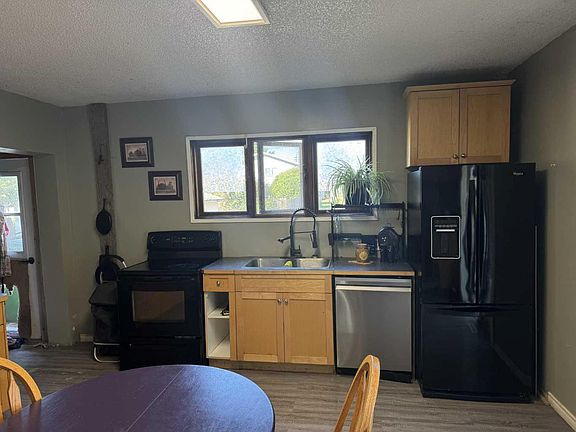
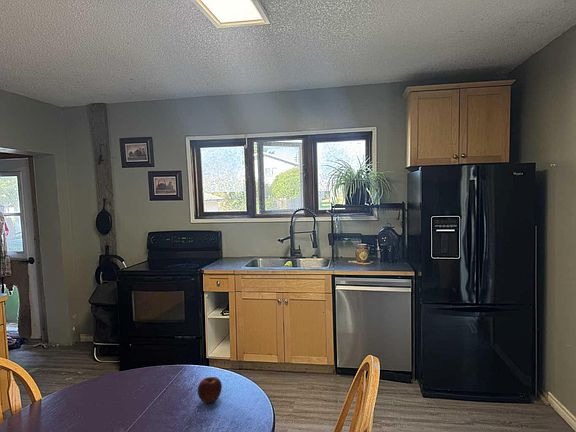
+ apple [197,376,223,404]
